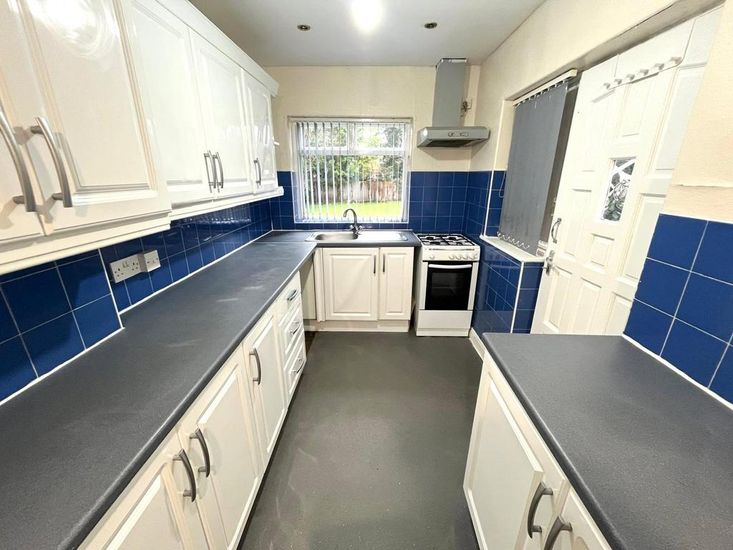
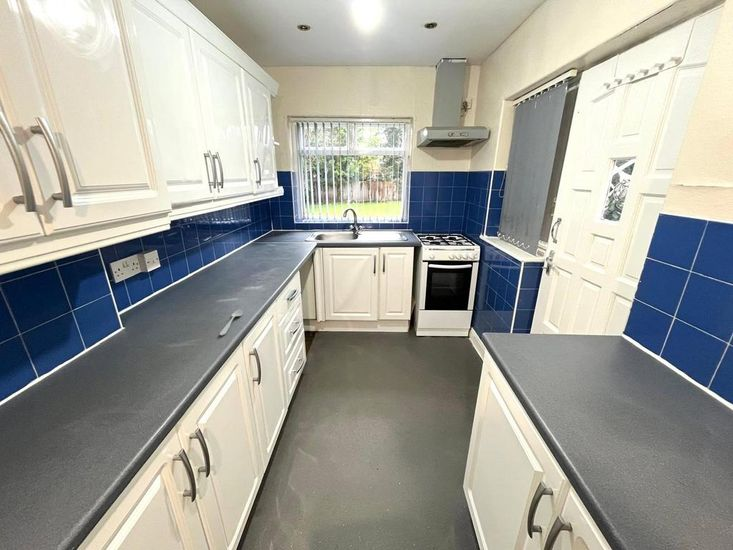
+ spoon [219,309,243,336]
